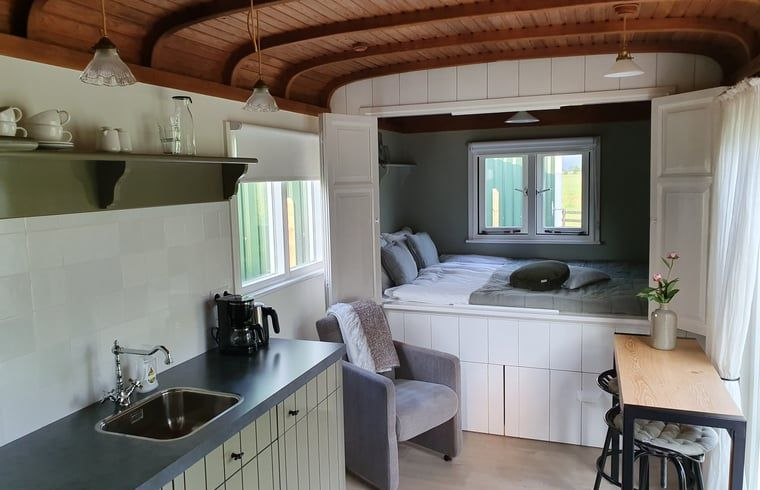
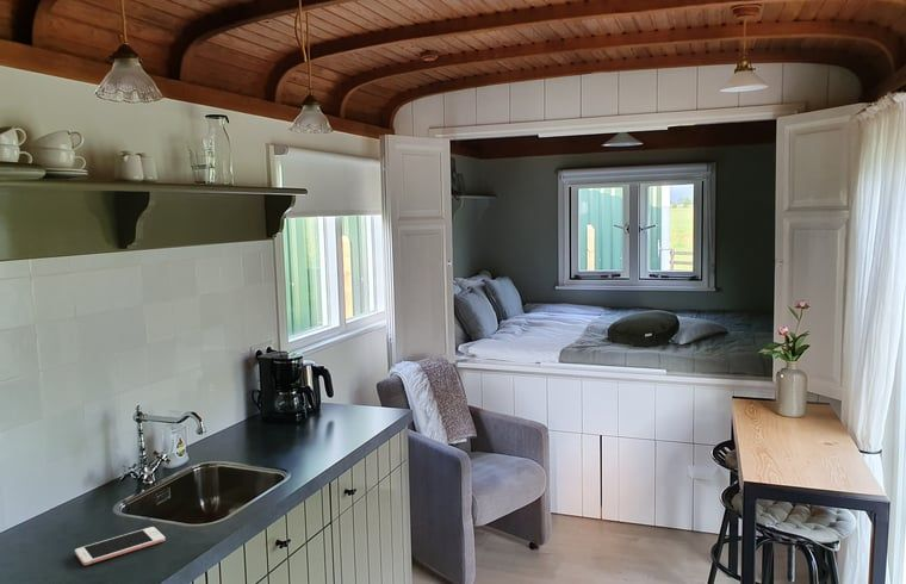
+ cell phone [74,526,166,566]
